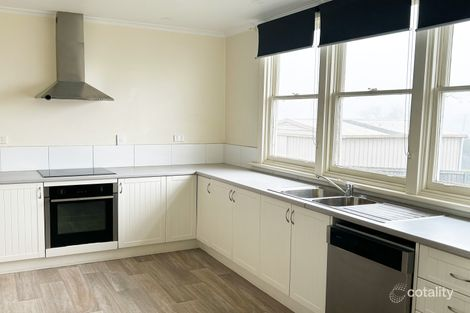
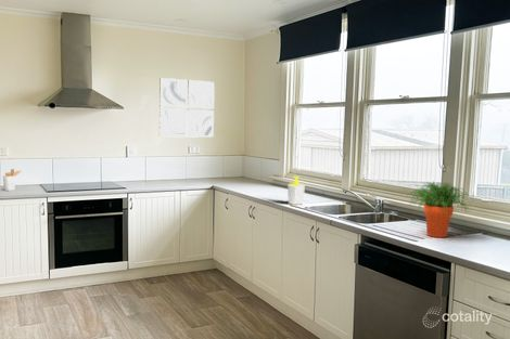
+ soap bottle [286,174,306,206]
+ utensil holder [2,168,23,192]
+ potted plant [407,180,475,238]
+ wall art [158,77,216,139]
